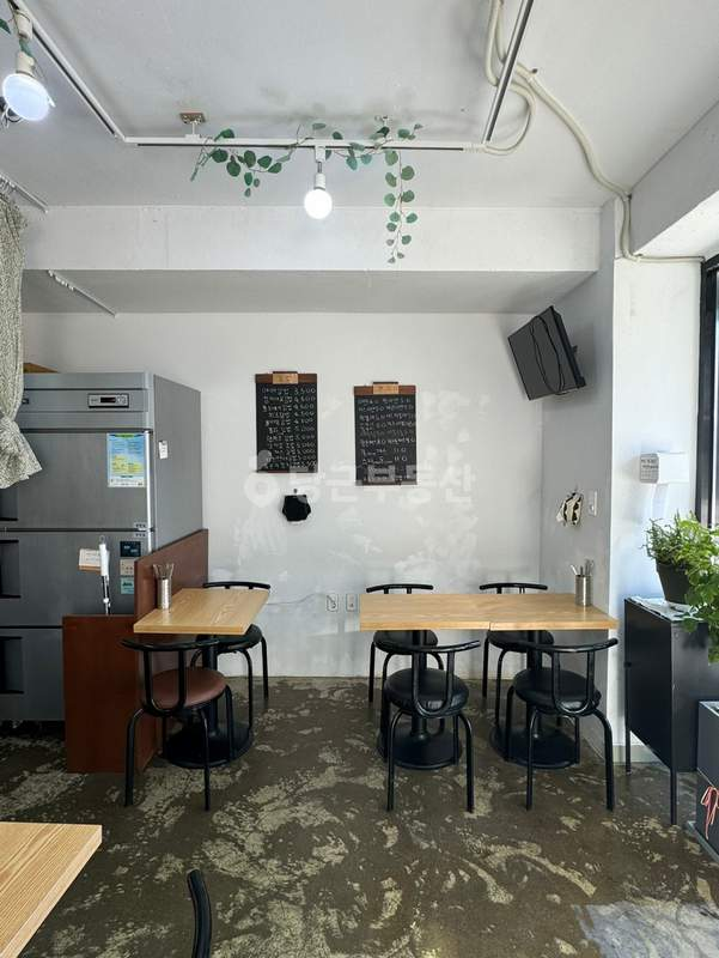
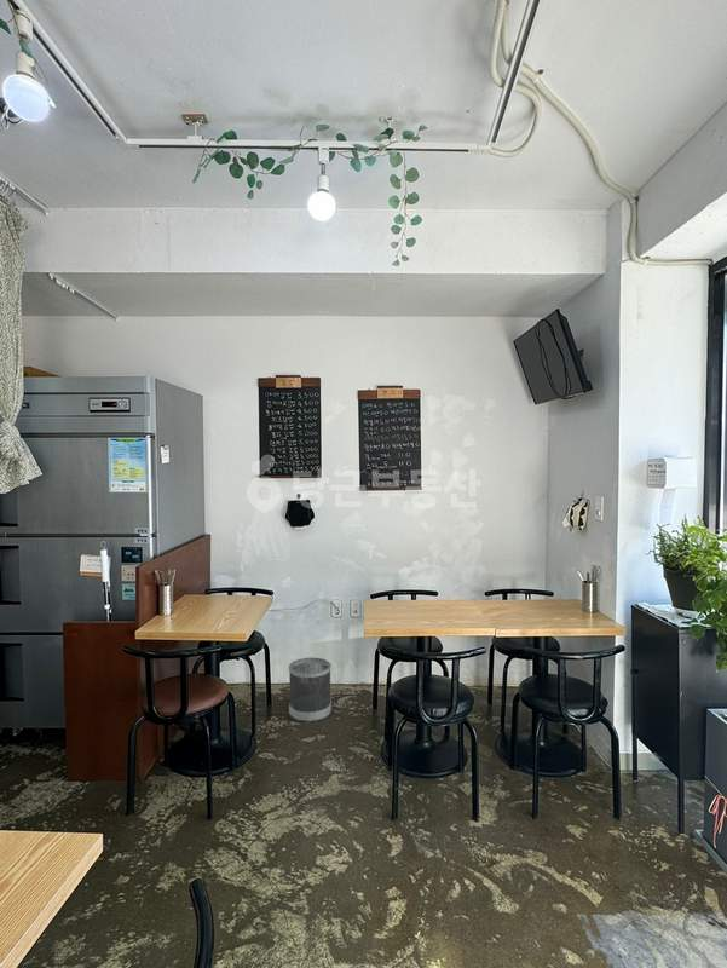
+ wastebasket [288,656,333,724]
